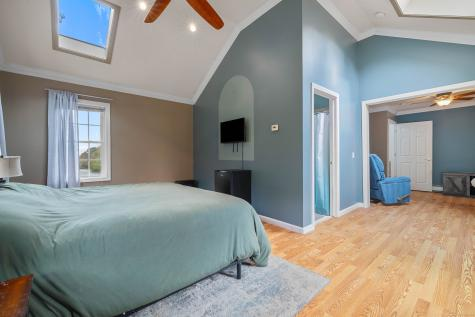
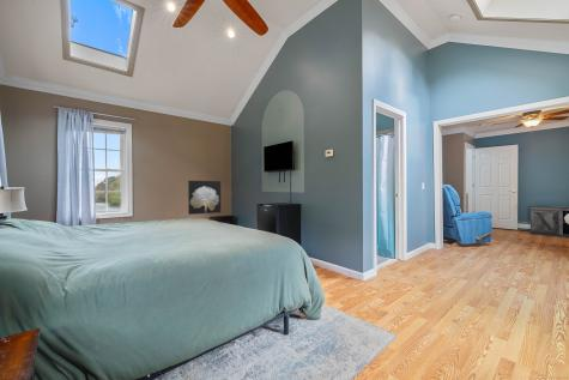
+ wall art [187,180,222,216]
